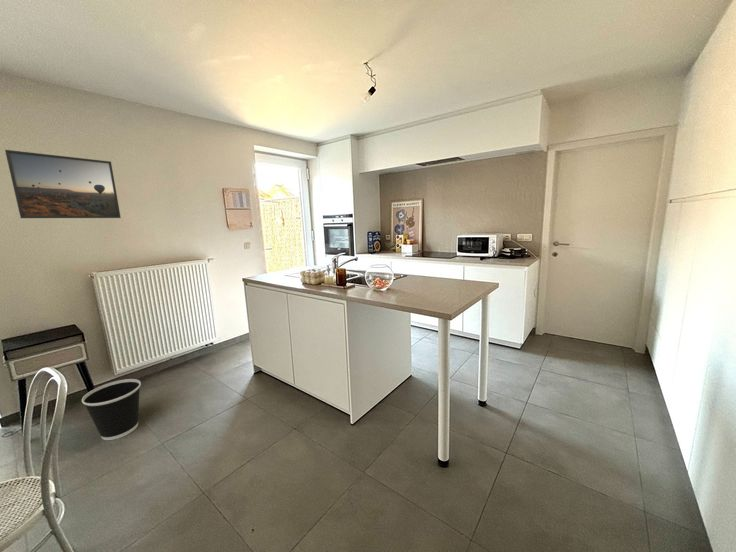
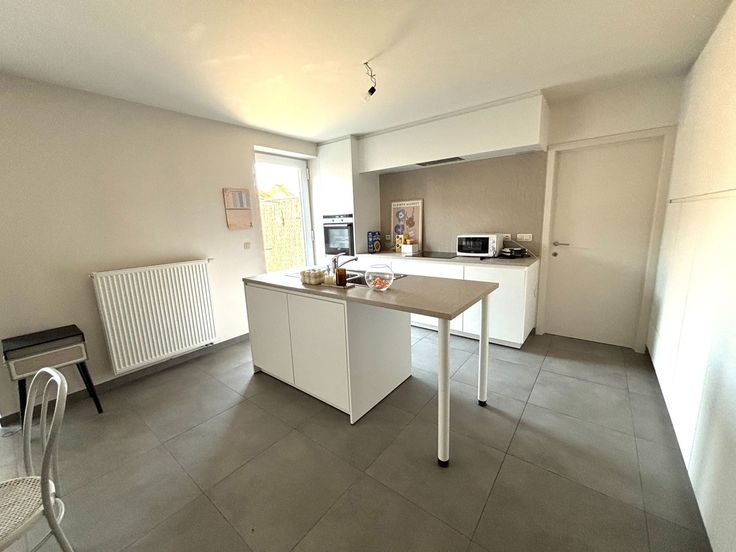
- wastebasket [81,378,142,441]
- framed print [4,149,122,219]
